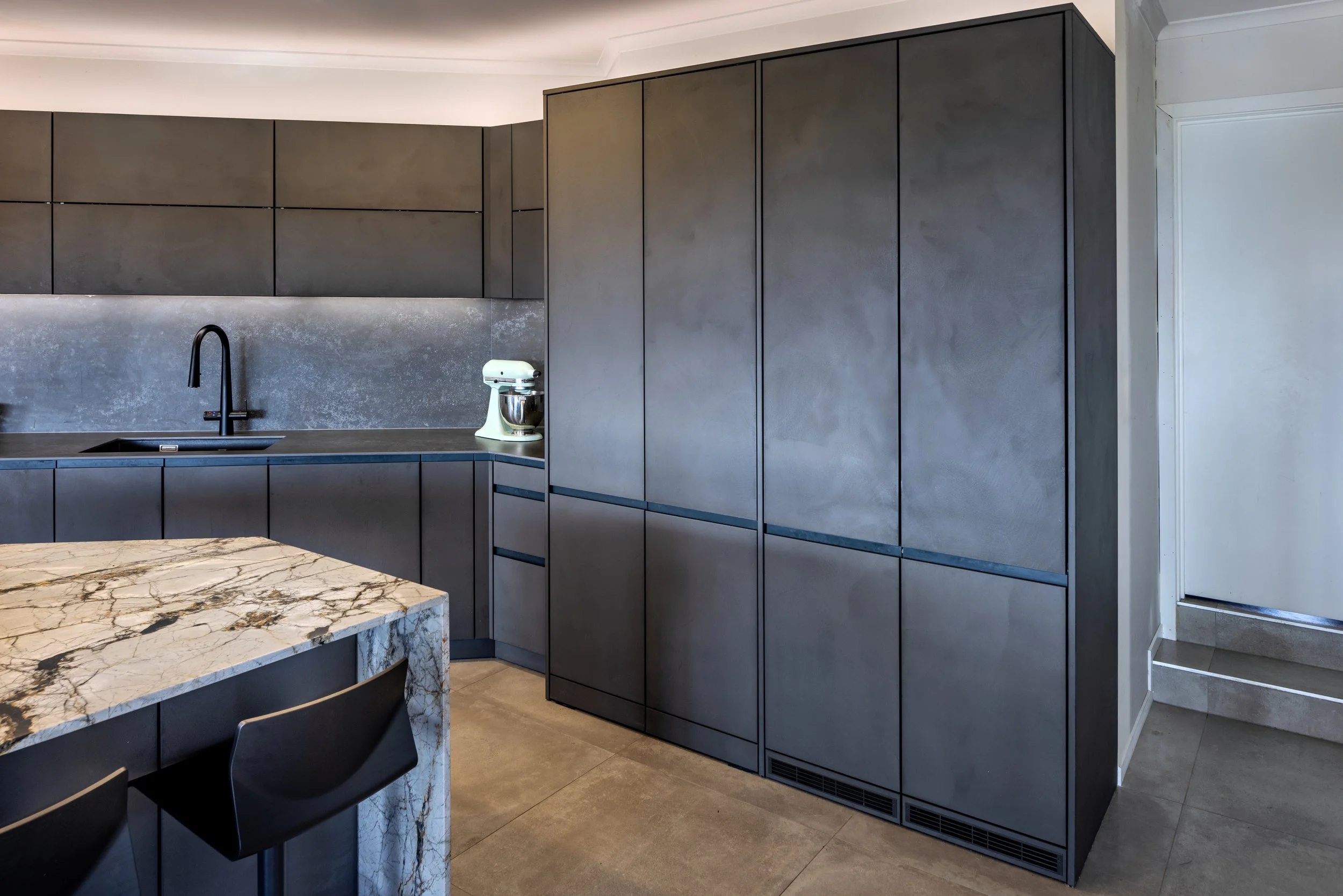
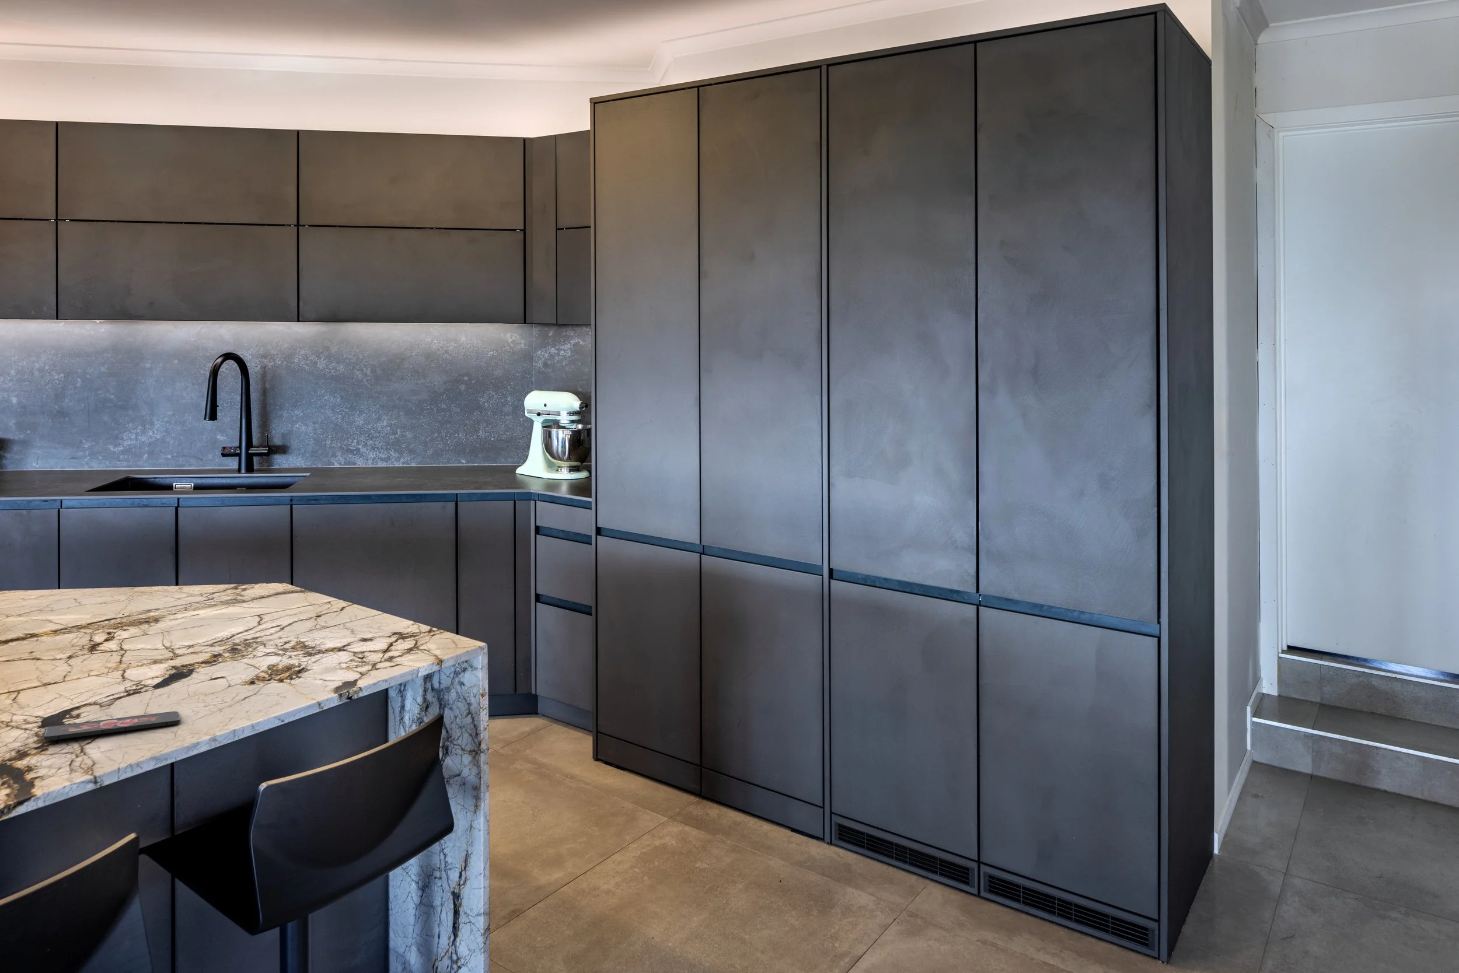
+ smartphone [42,710,181,741]
